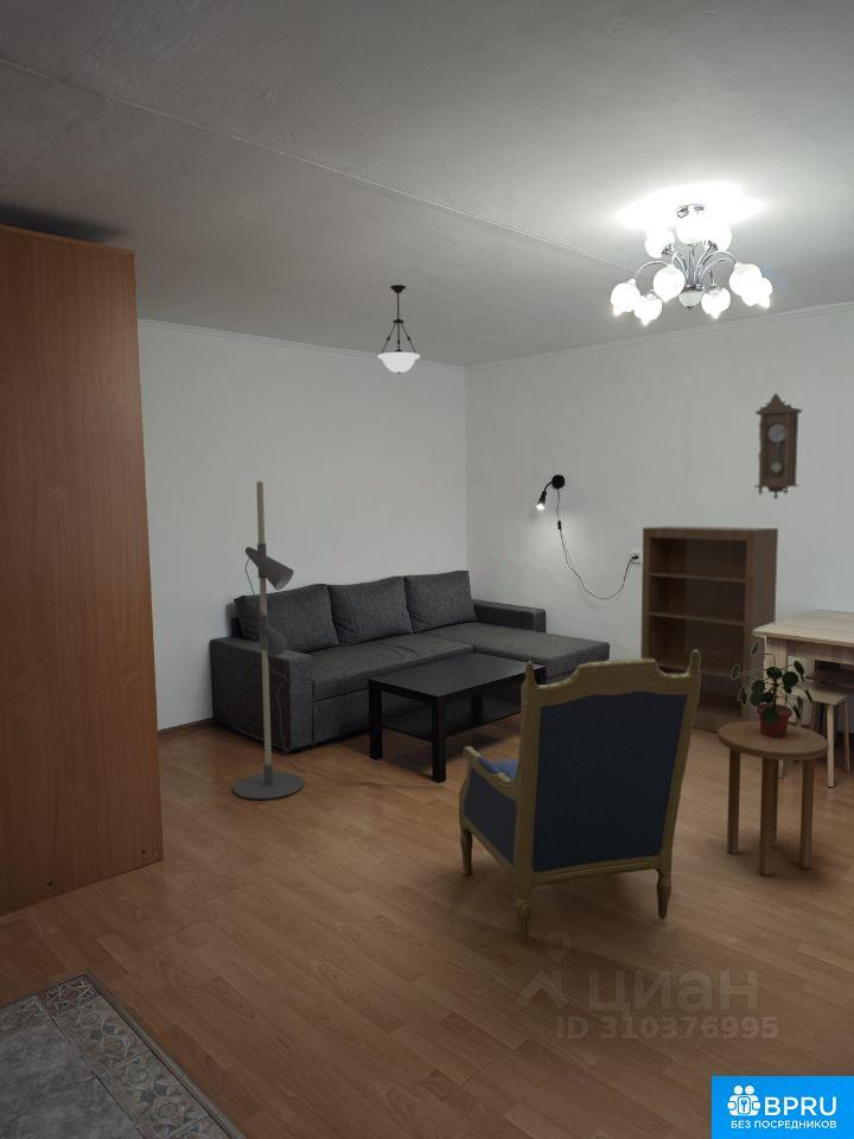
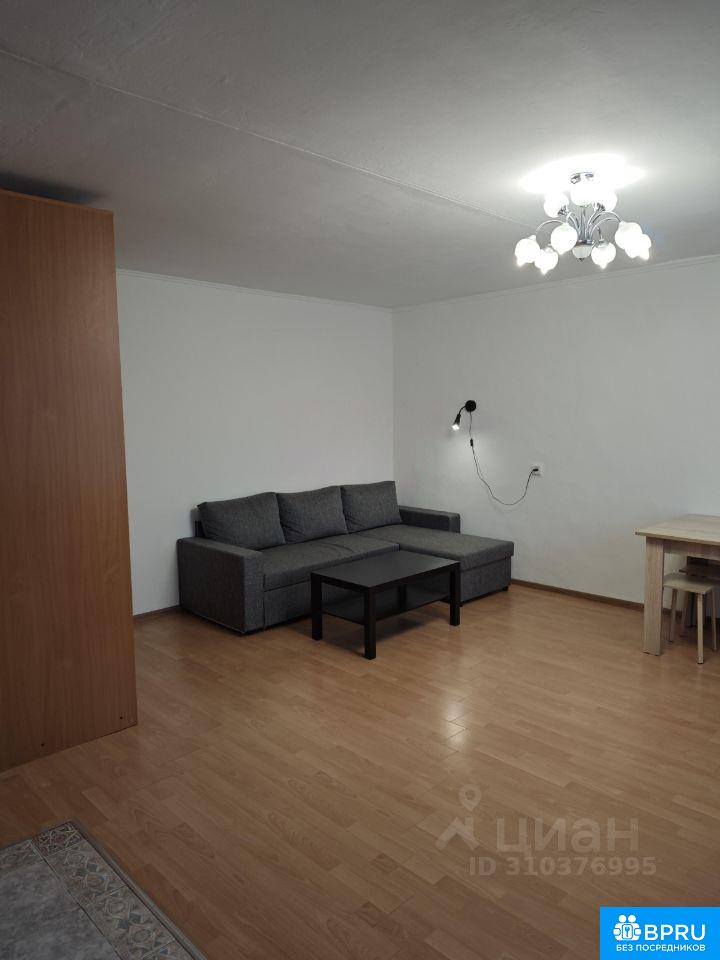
- pendant light [377,284,421,375]
- potted plant [732,642,814,737]
- bookshelf [639,524,779,733]
- floor lamp [231,481,446,801]
- pendulum clock [753,393,804,501]
- armchair [458,650,700,943]
- side table [716,721,830,877]
